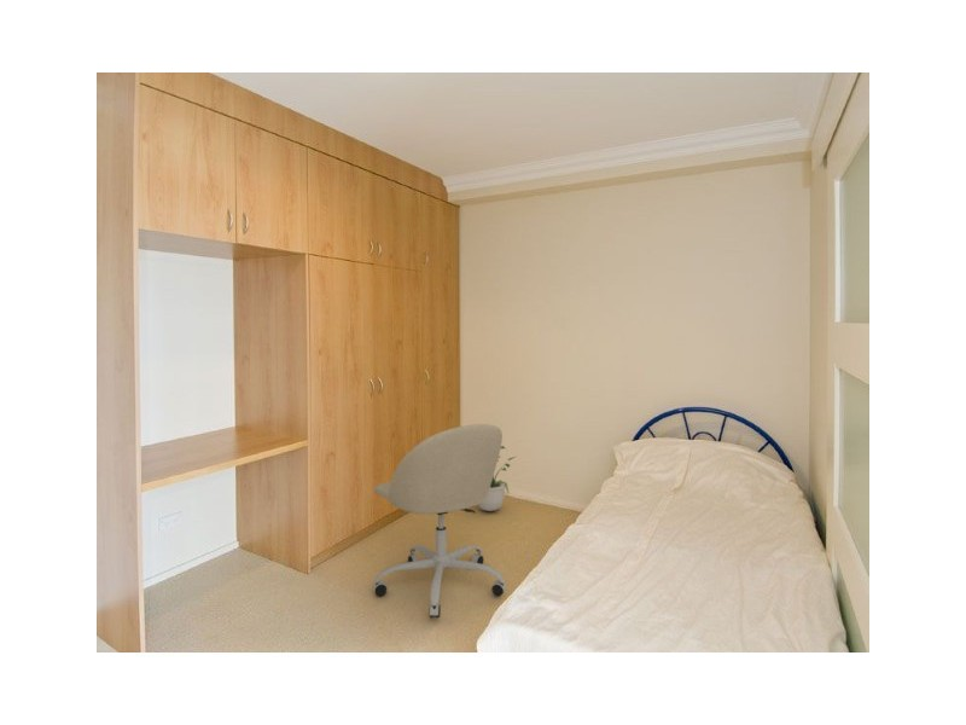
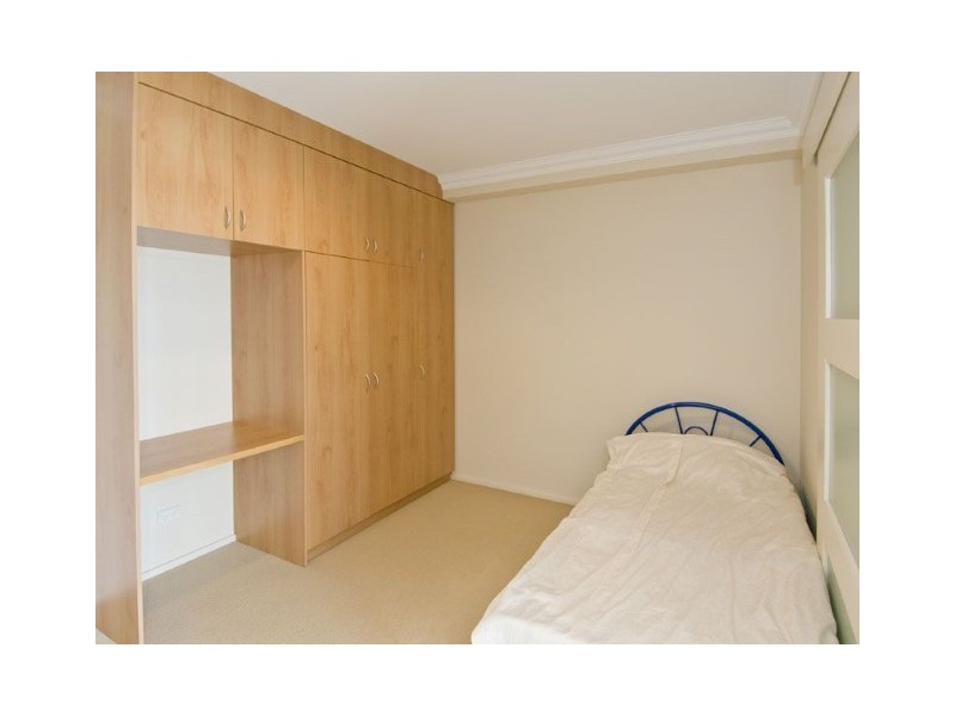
- potted plant [477,445,516,512]
- office chair [372,423,507,619]
